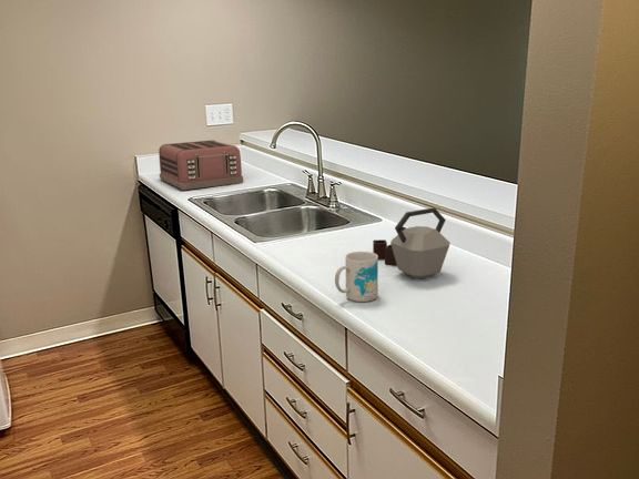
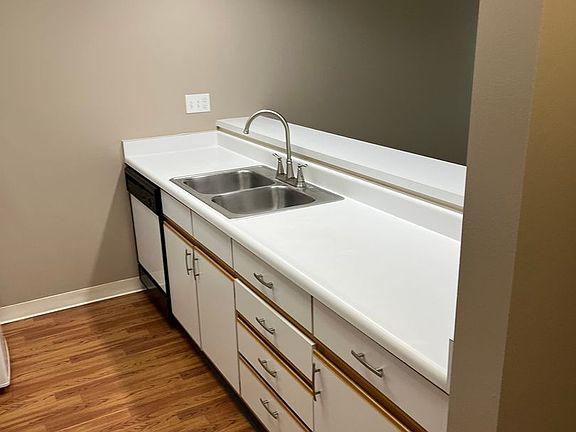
- kettle [372,207,452,279]
- mug [334,251,379,303]
- toaster [158,139,244,191]
